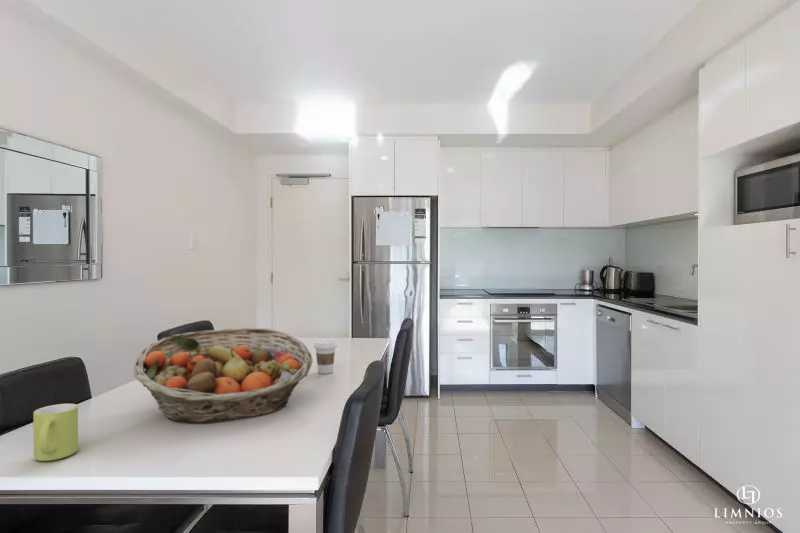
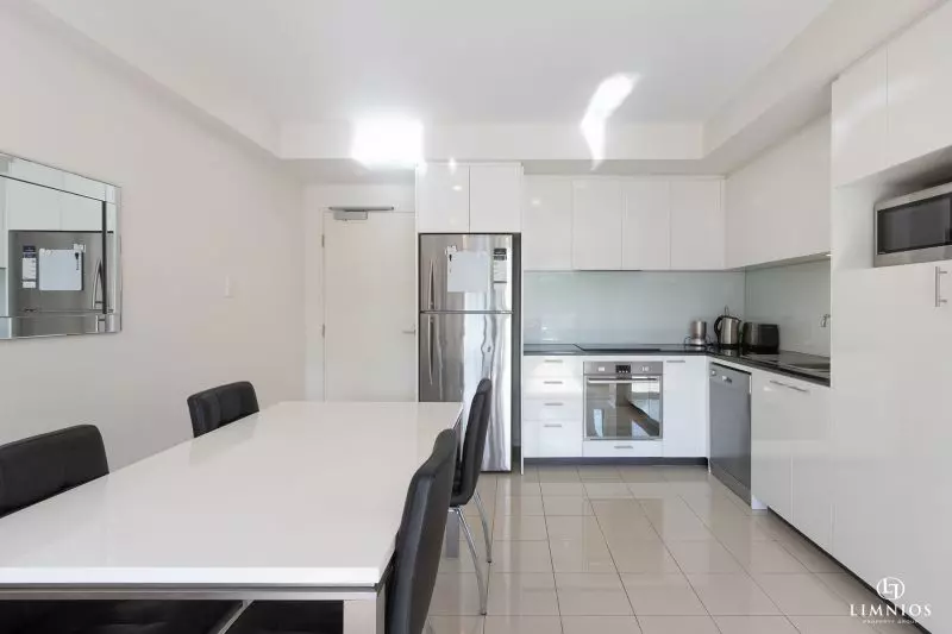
- mug [32,403,79,462]
- fruit basket [133,327,314,424]
- coffee cup [313,339,338,375]
